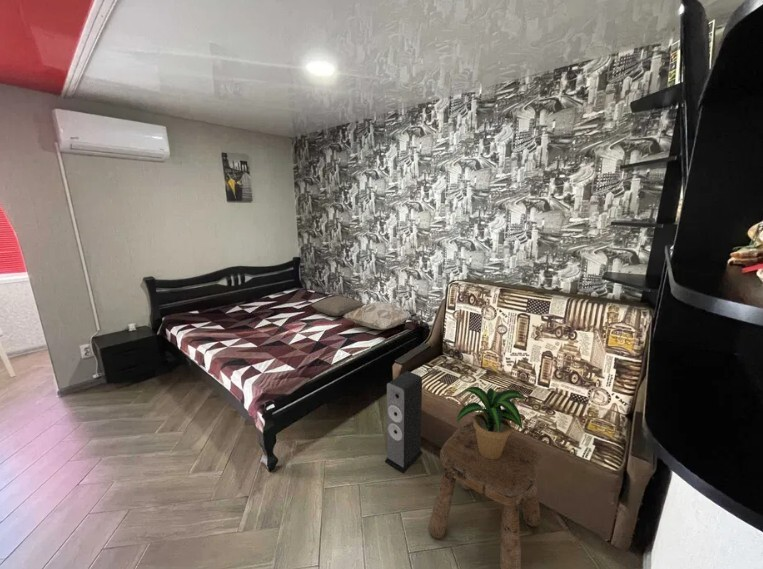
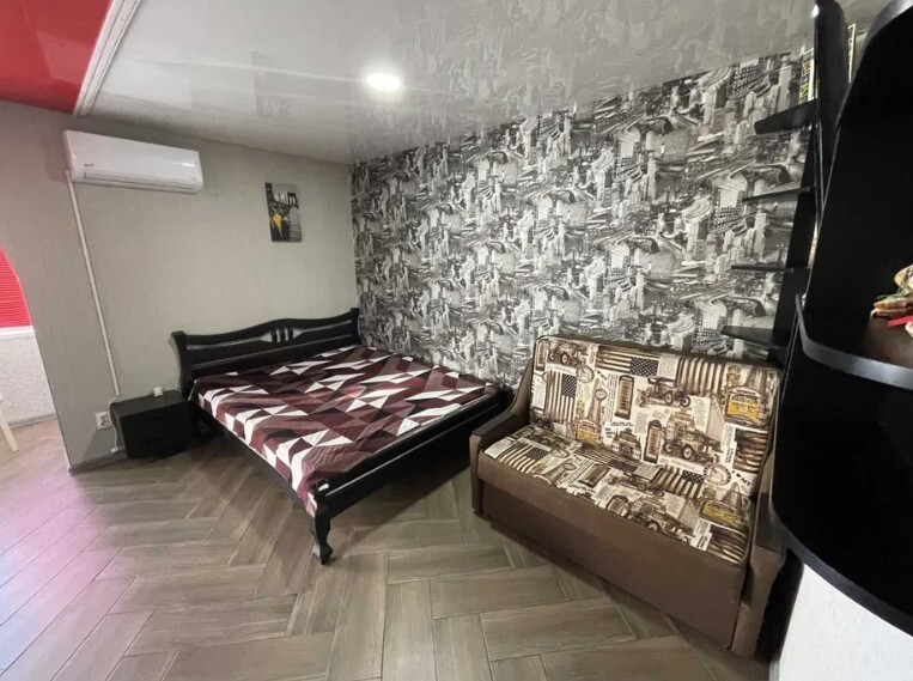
- potted plant [456,386,527,459]
- speaker [384,370,424,474]
- decorative pillow [342,301,418,331]
- stool [427,421,542,569]
- pillow [310,295,366,317]
